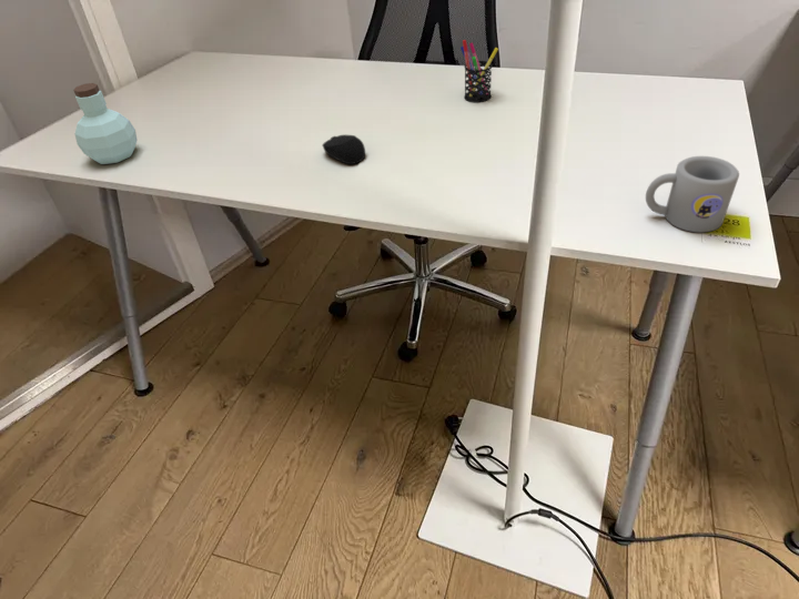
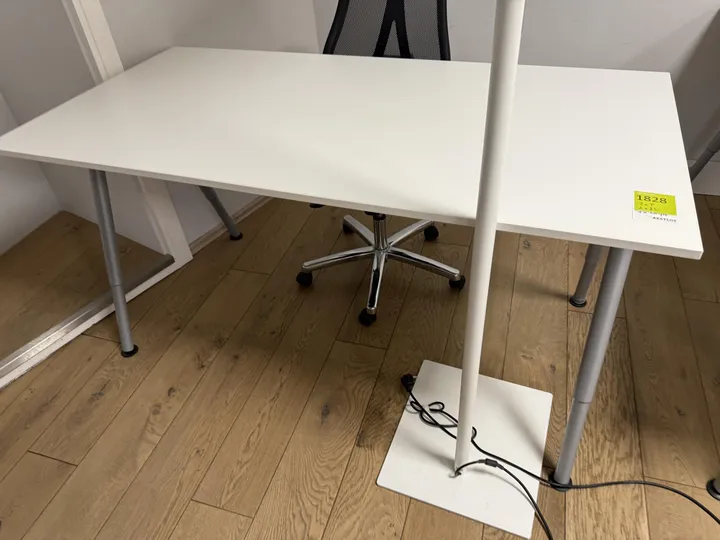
- computer mouse [321,133,366,165]
- pen holder [459,39,499,104]
- mug [645,155,740,233]
- jar [72,82,138,165]
